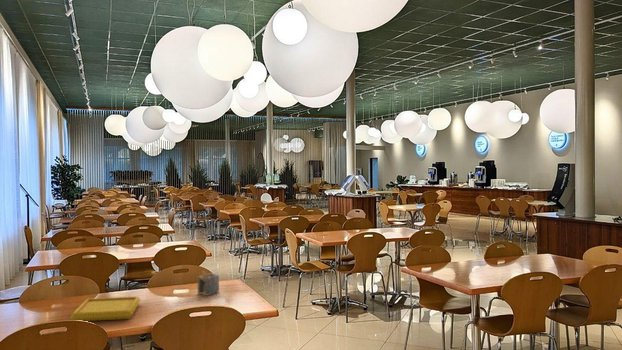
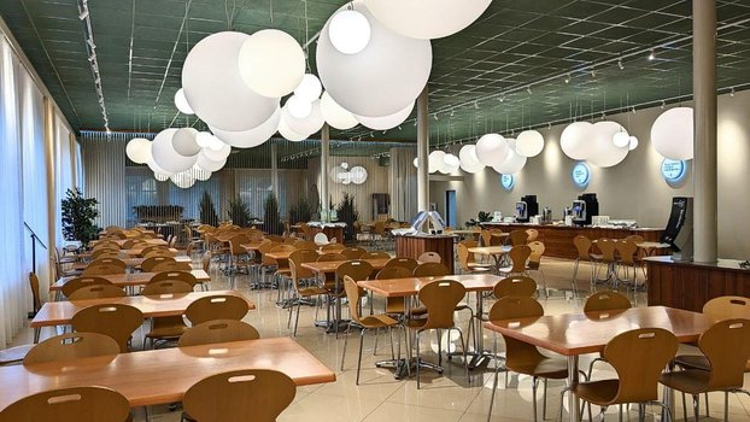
- napkin holder [196,270,220,297]
- serving tray [69,296,141,322]
